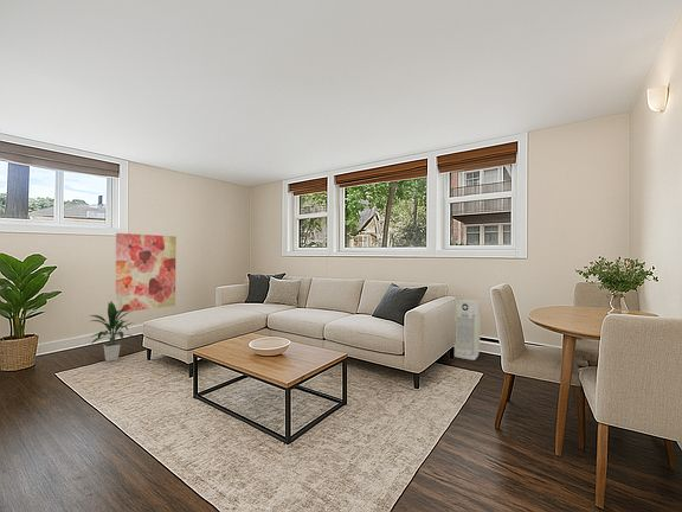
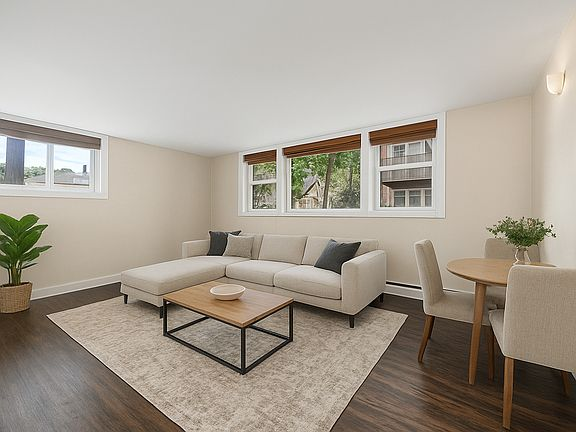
- air purifier [453,299,481,361]
- wall art [114,232,178,314]
- indoor plant [88,301,141,363]
